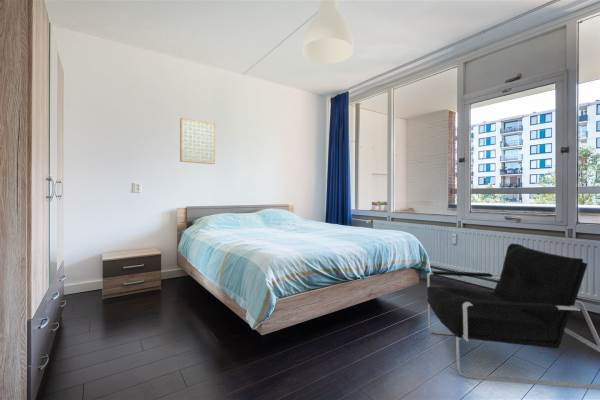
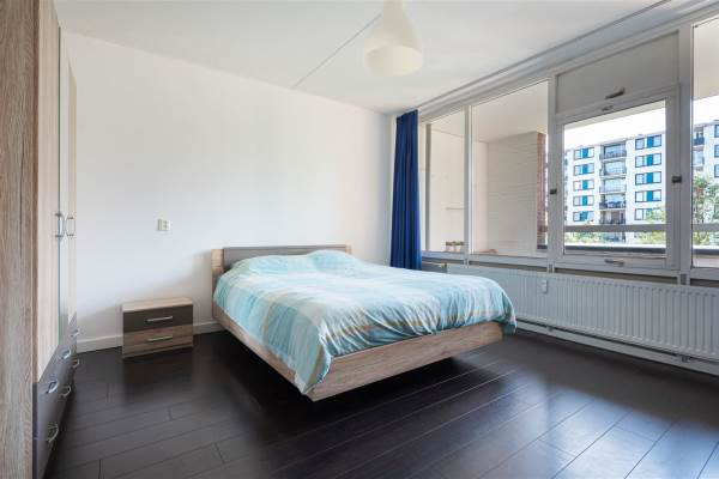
- armchair [426,243,600,390]
- wall art [179,117,216,165]
